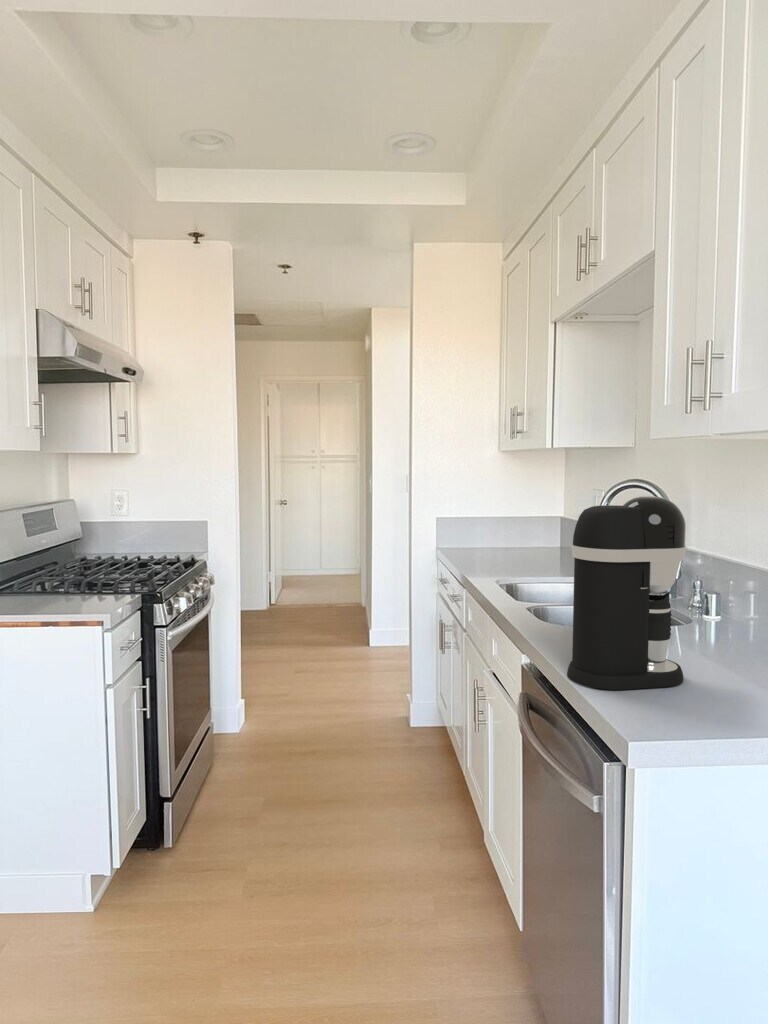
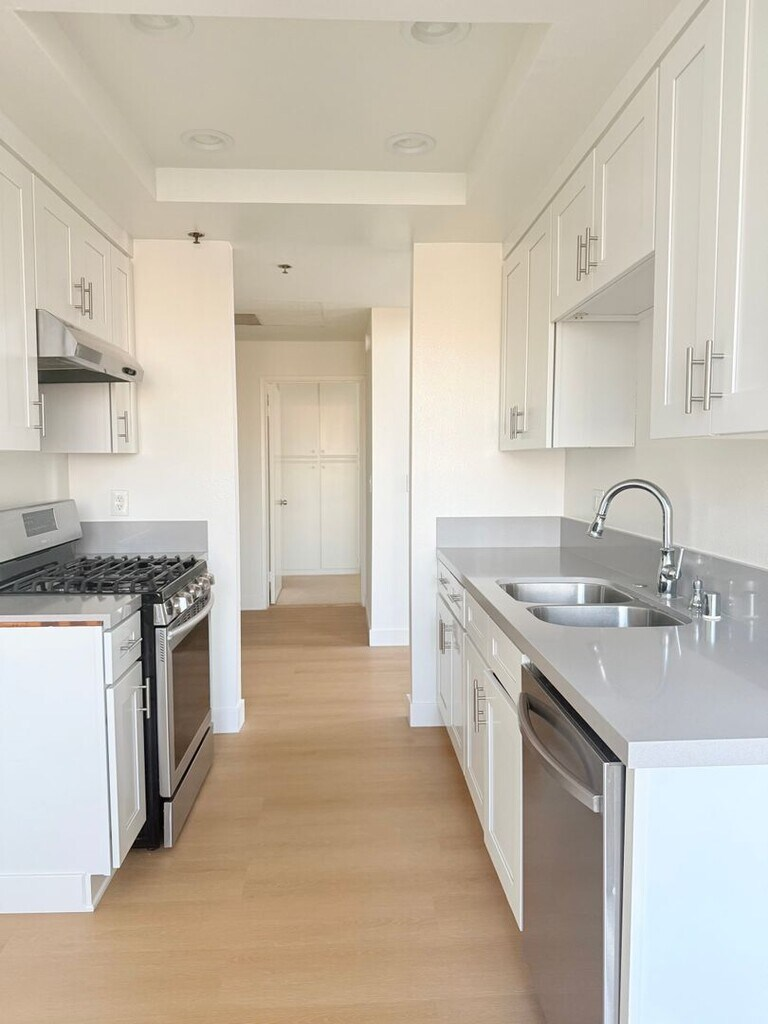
- coffee maker [566,495,687,691]
